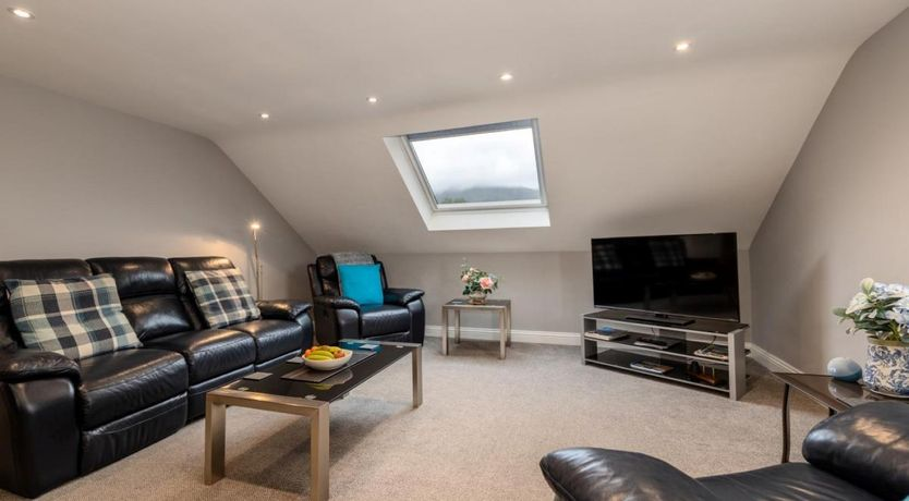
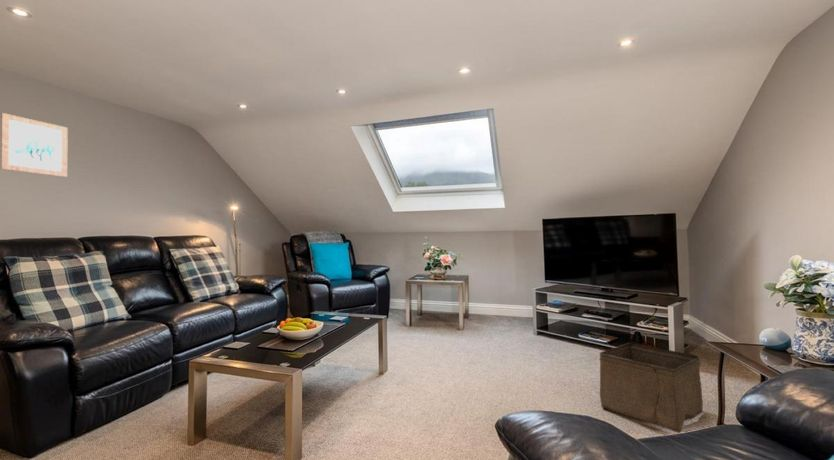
+ storage bin [598,342,704,434]
+ wall art [0,112,69,178]
